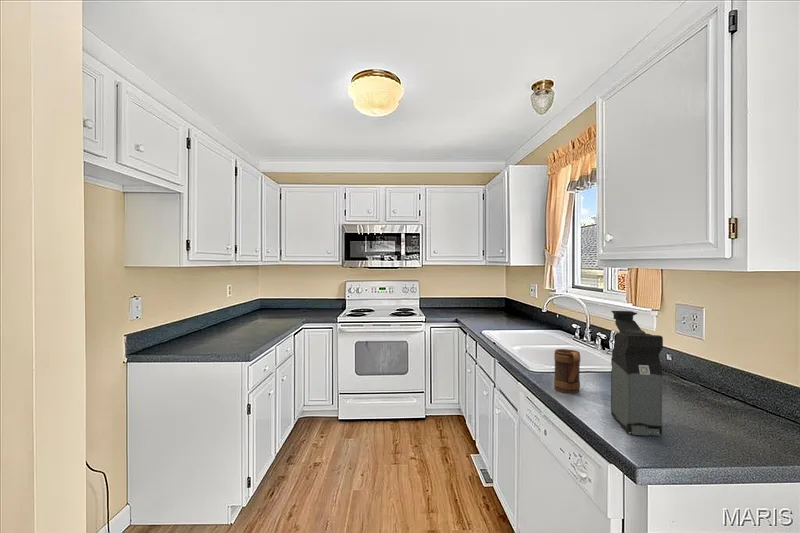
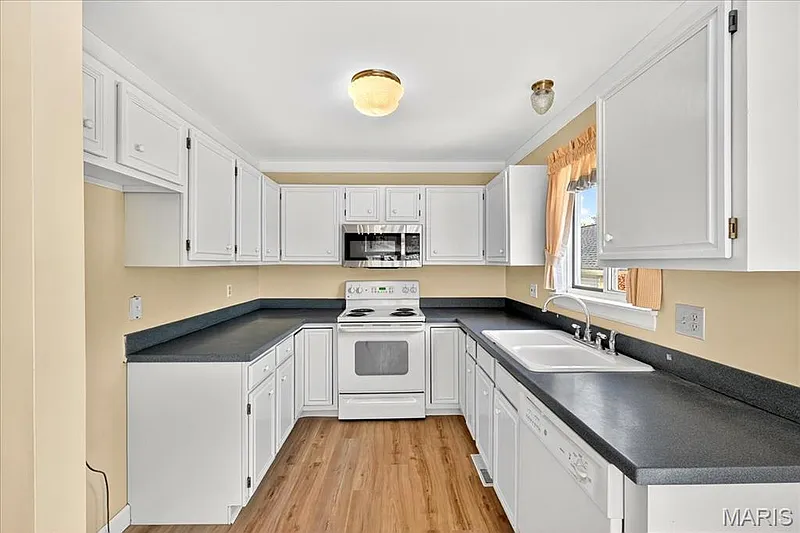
- coffee maker [610,310,664,437]
- mug [553,348,581,394]
